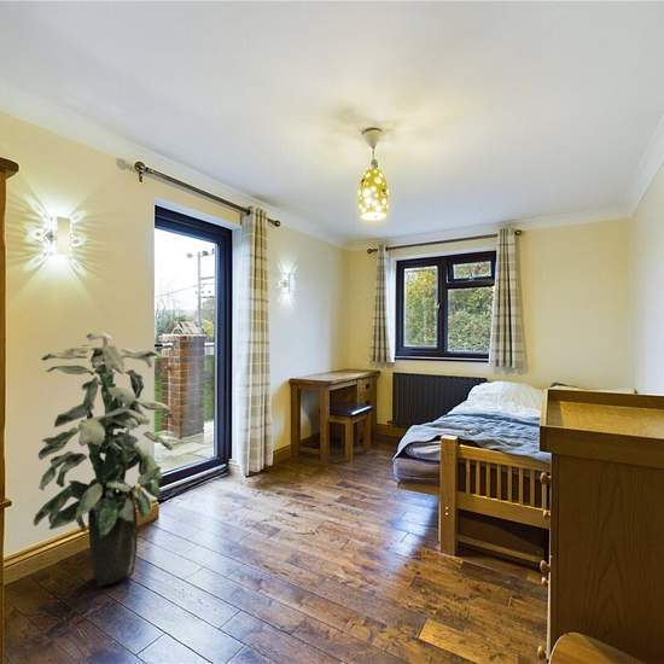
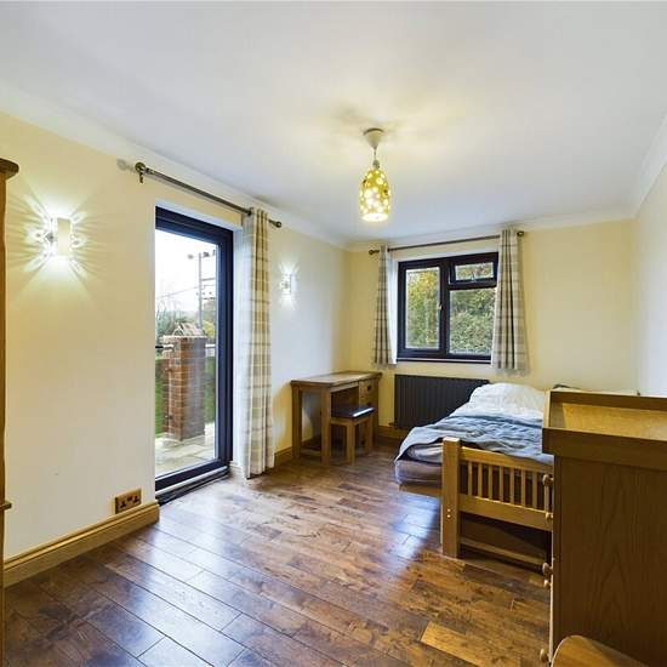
- indoor plant [33,332,174,588]
